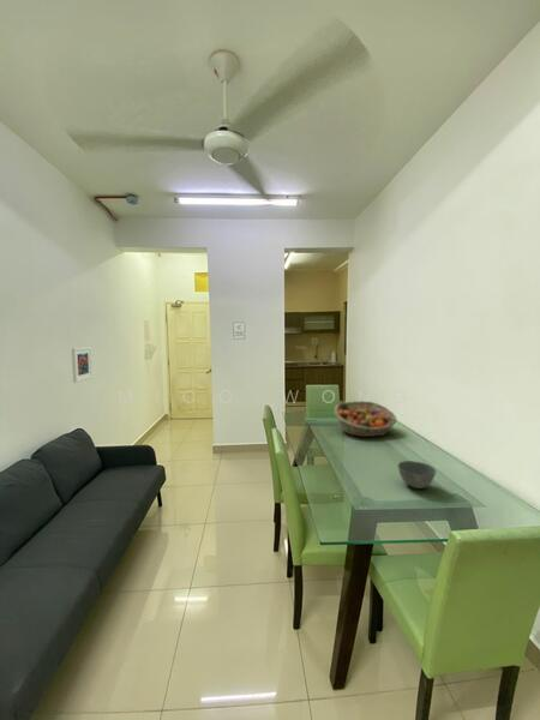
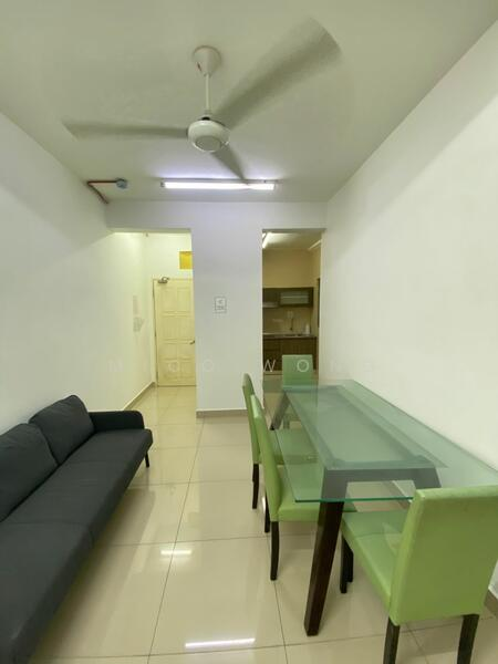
- bowl [397,460,437,490]
- fruit basket [334,400,397,438]
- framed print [71,346,94,384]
